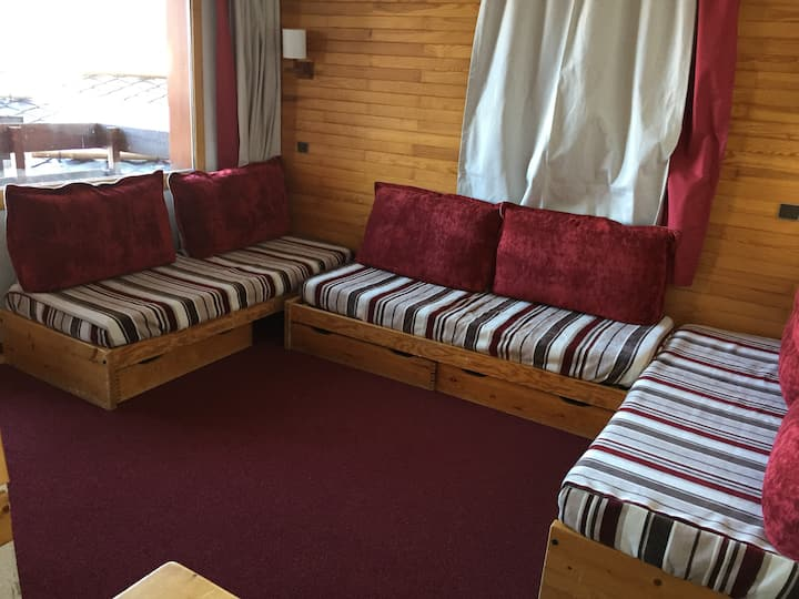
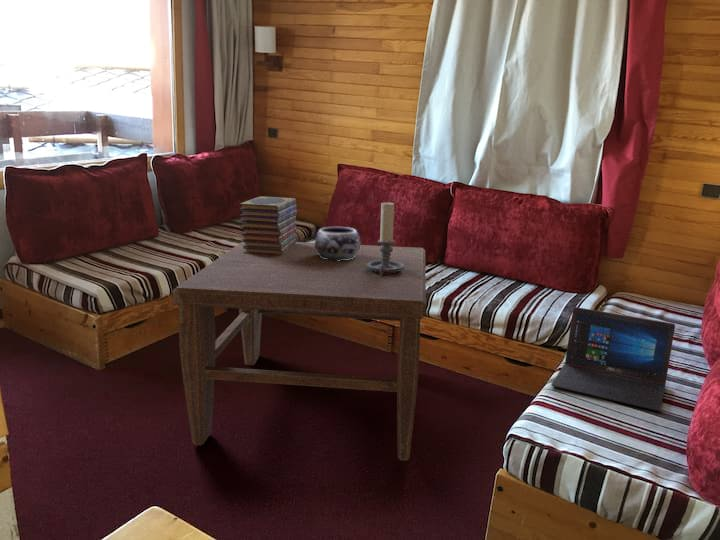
+ candle holder [367,201,404,276]
+ coffee table [172,241,427,462]
+ decorative bowl [314,226,361,261]
+ laptop [550,306,676,412]
+ book stack [239,195,298,255]
